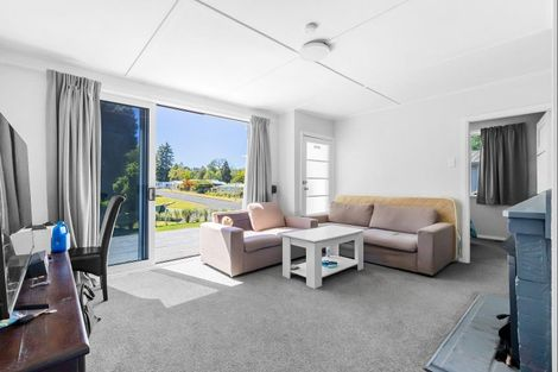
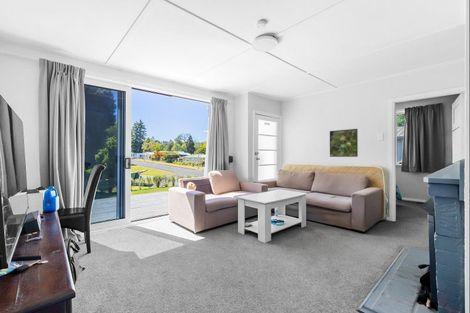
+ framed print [329,128,359,158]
